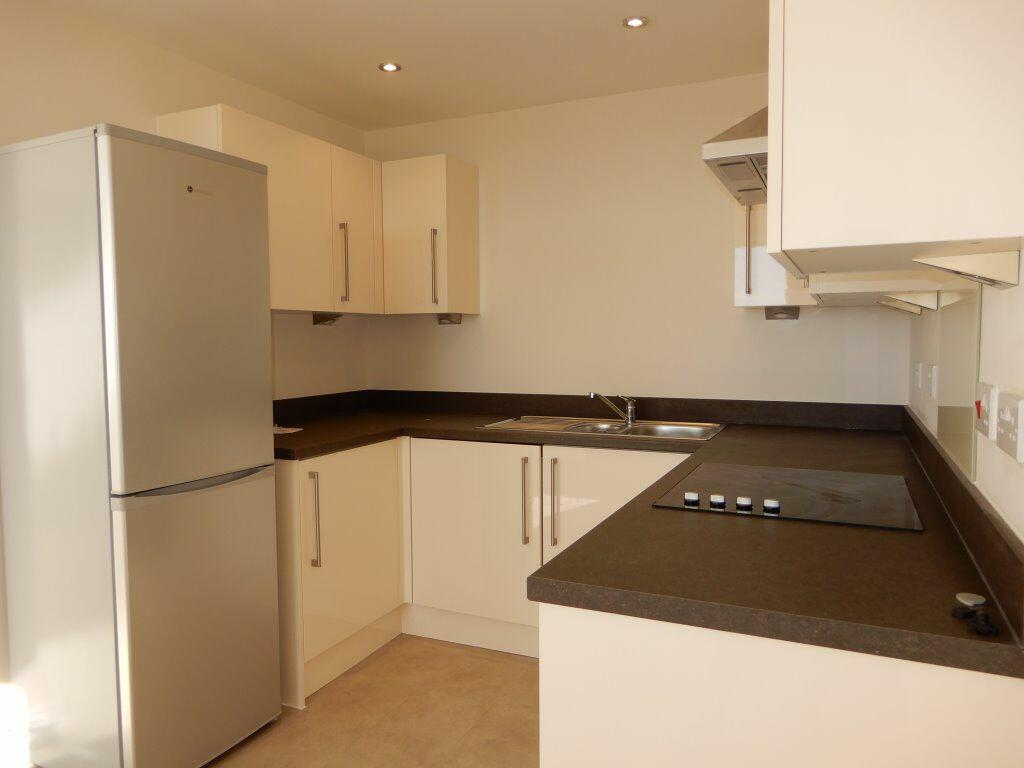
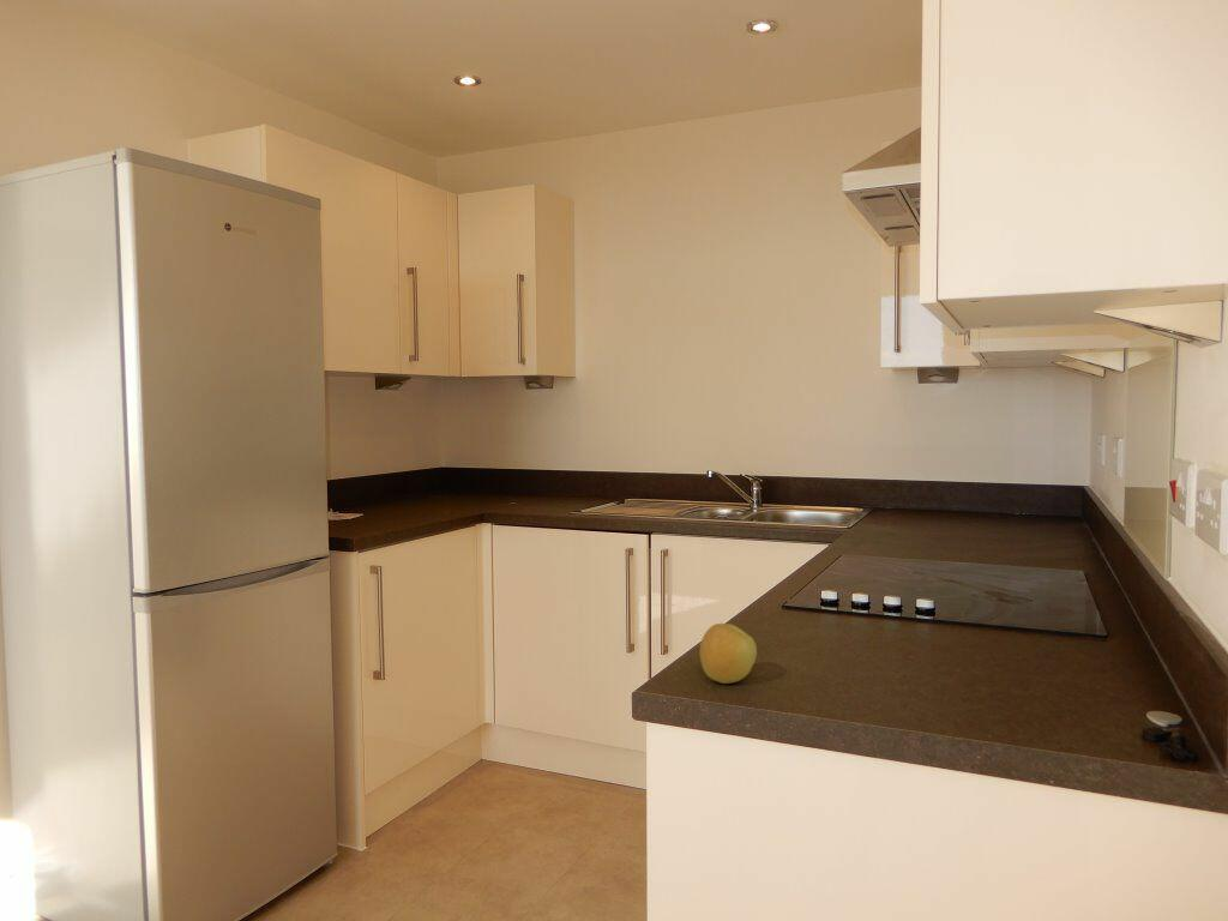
+ apple [698,622,758,685]
